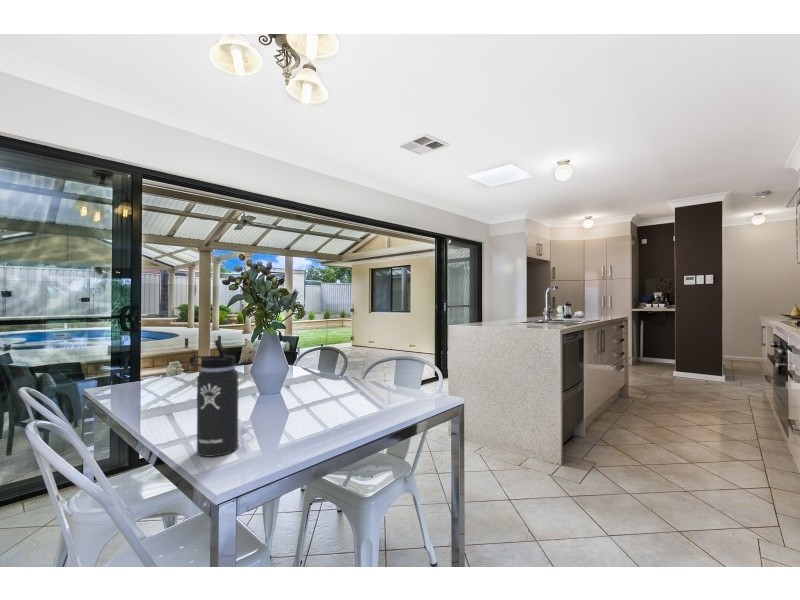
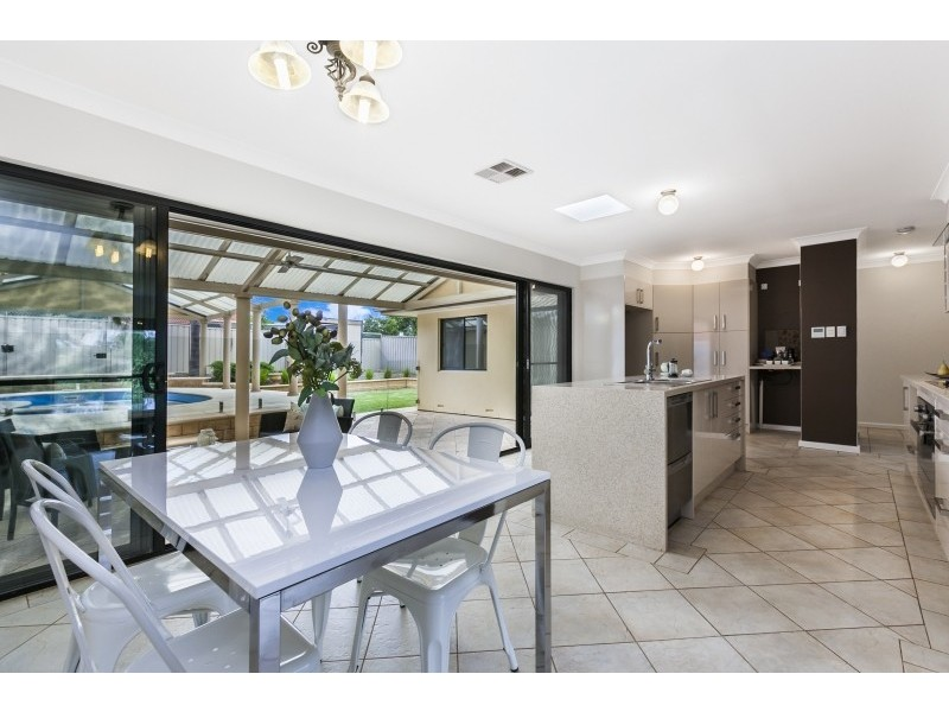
- thermos bottle [188,338,239,458]
